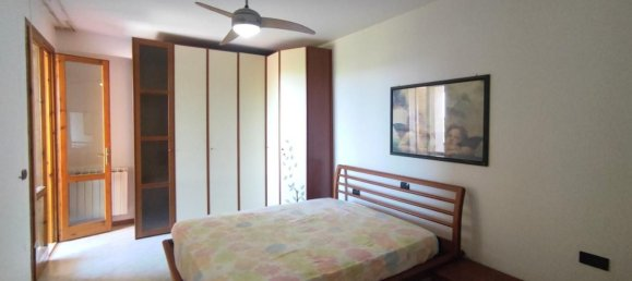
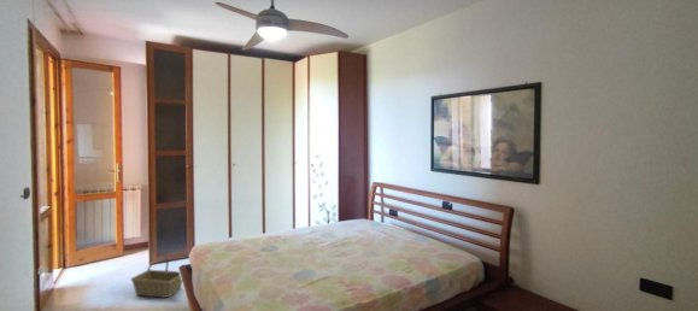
+ basket [129,257,183,299]
